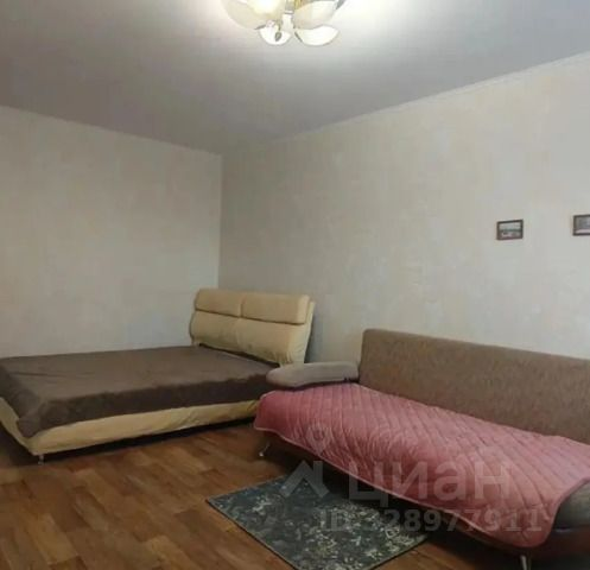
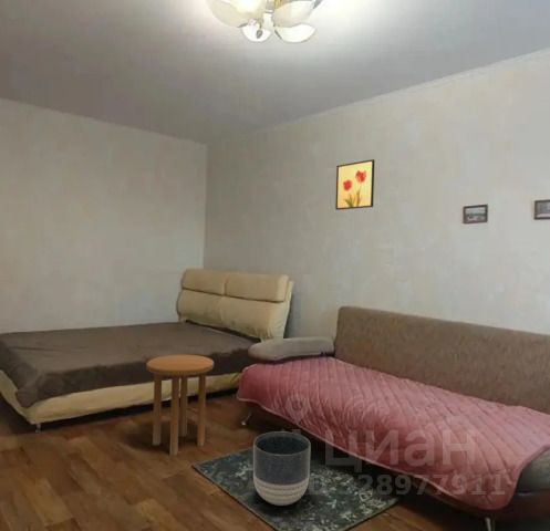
+ wall art [334,158,375,211]
+ planter [252,430,312,507]
+ side table [145,354,215,457]
